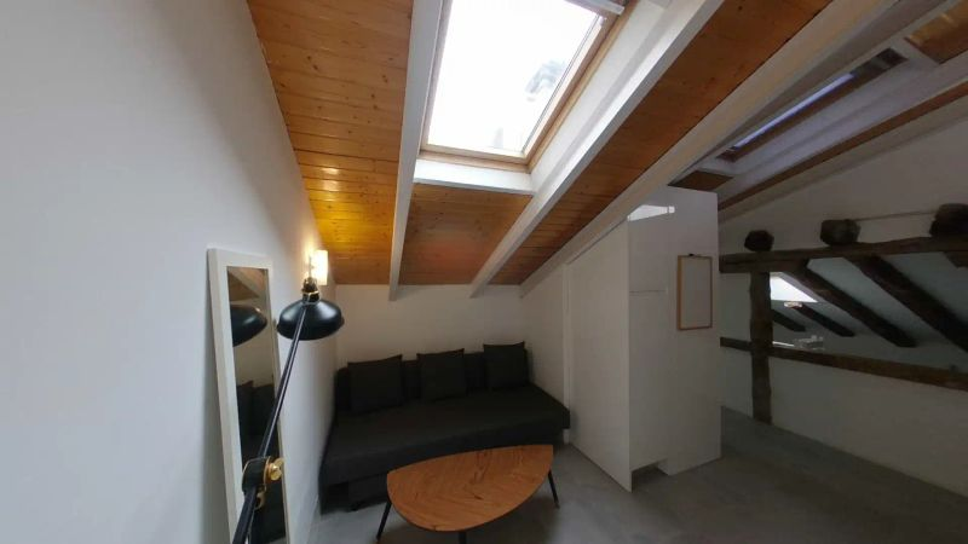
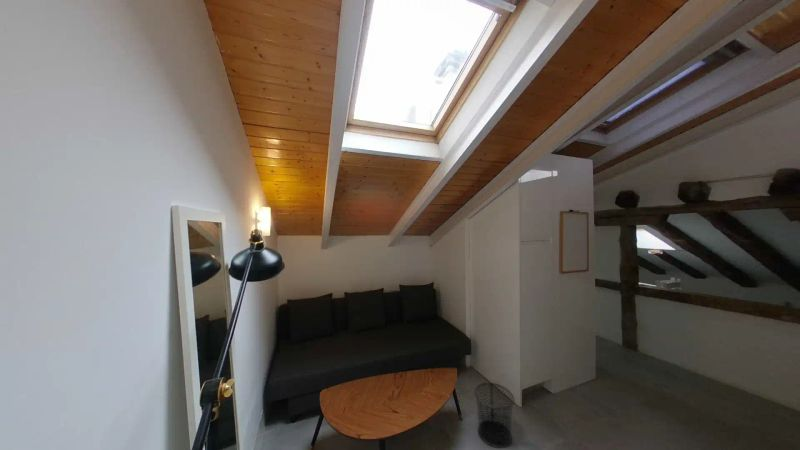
+ waste bin [473,381,516,449]
